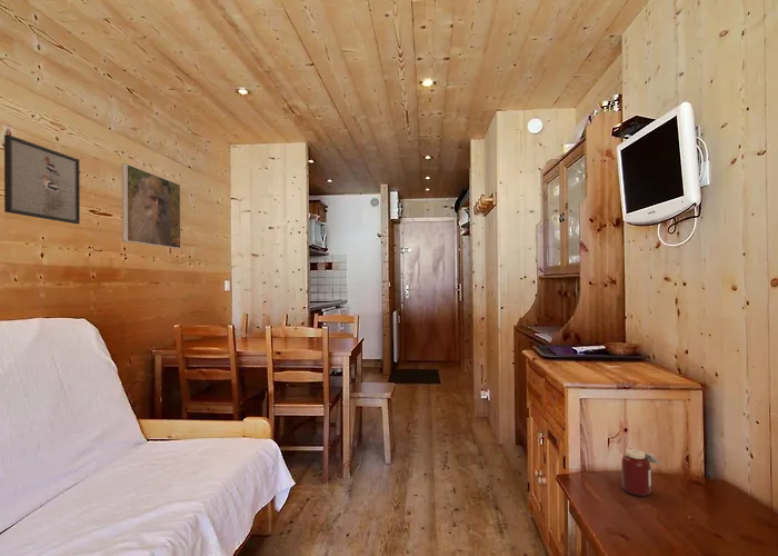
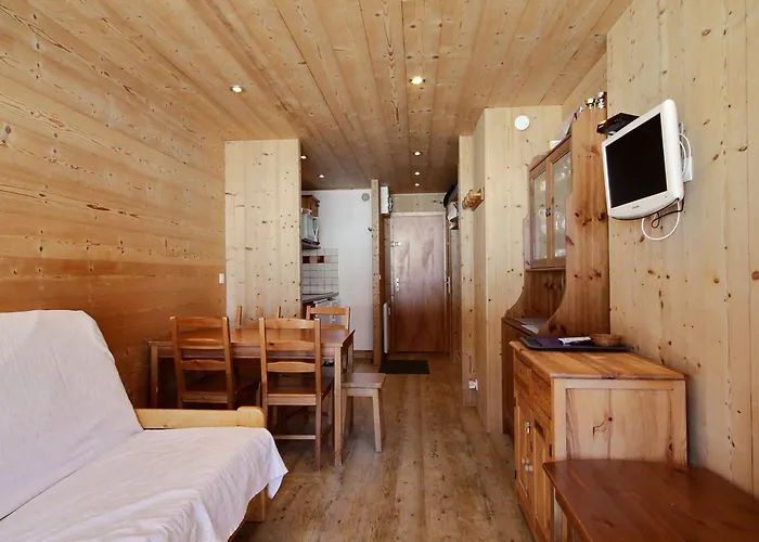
- jar [620,447,662,497]
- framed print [121,162,182,249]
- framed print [3,133,81,225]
